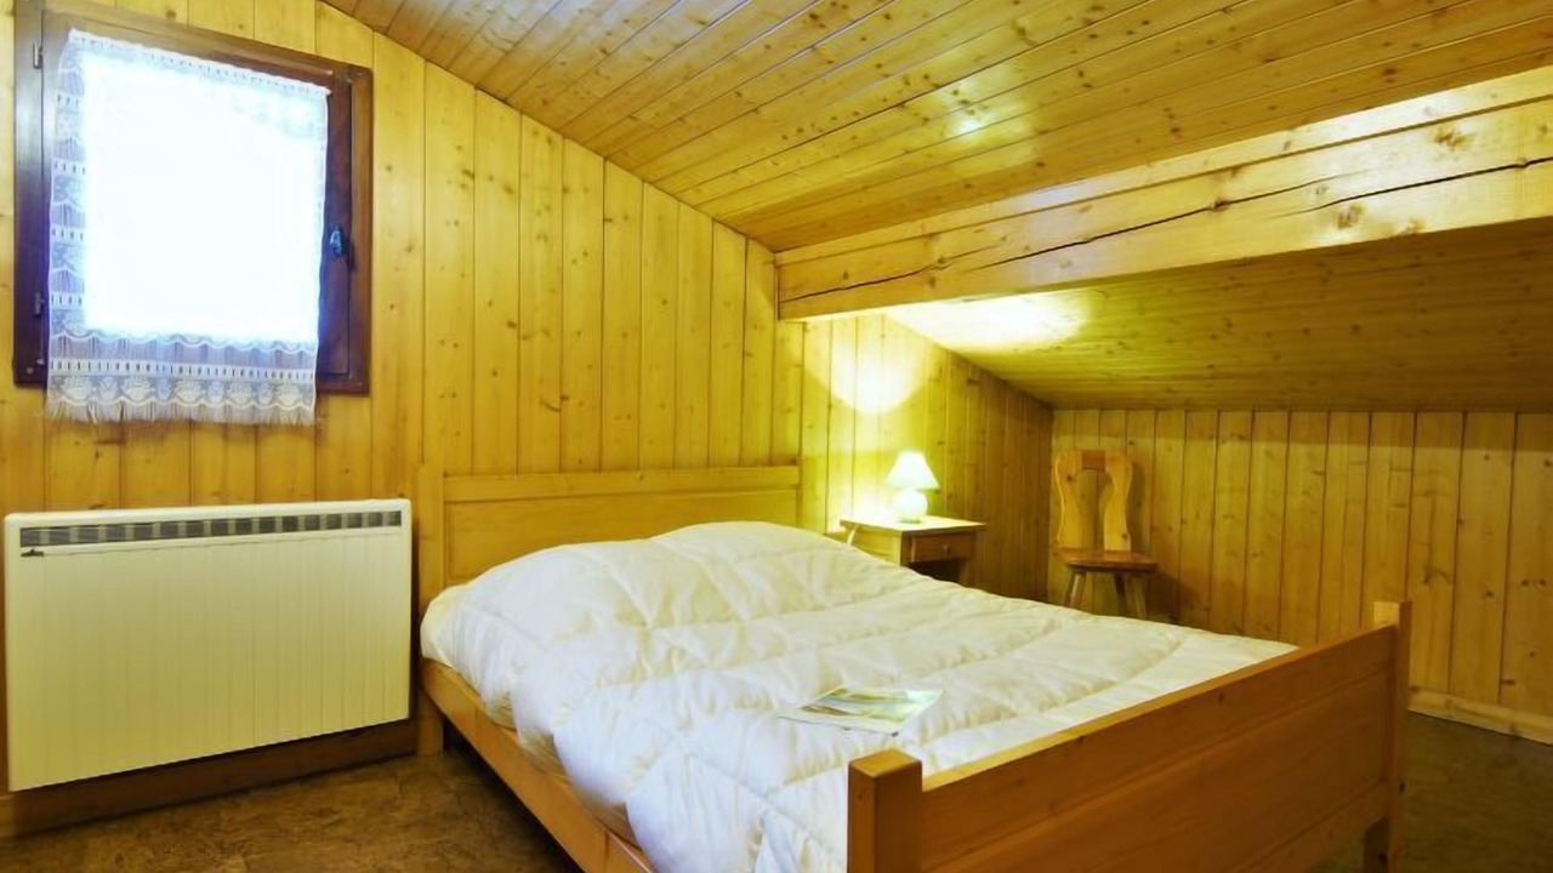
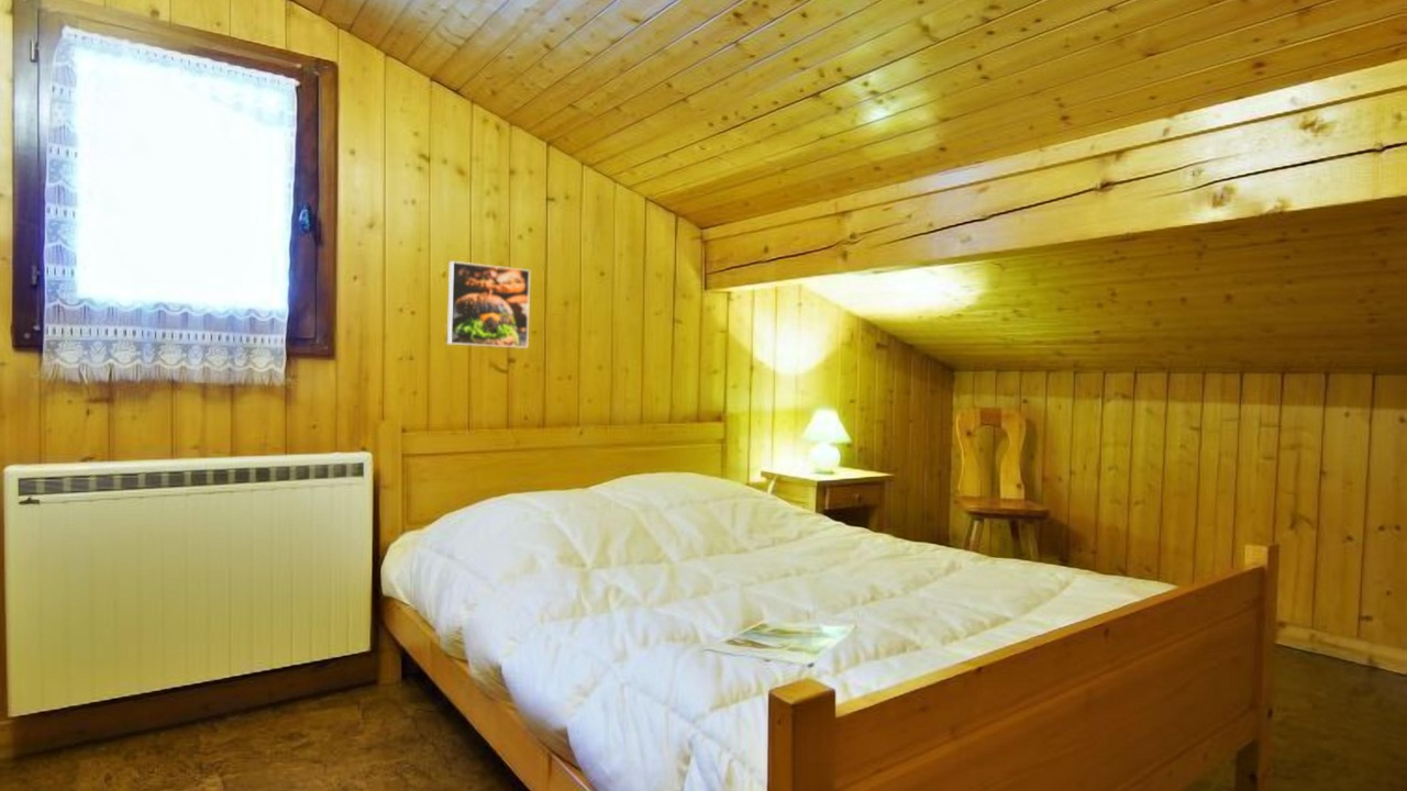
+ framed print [446,260,531,349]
